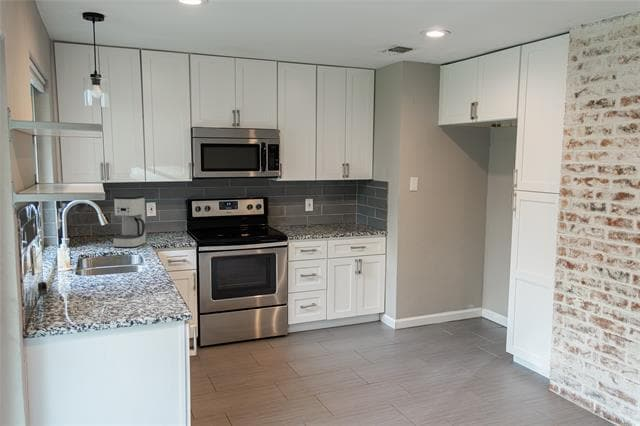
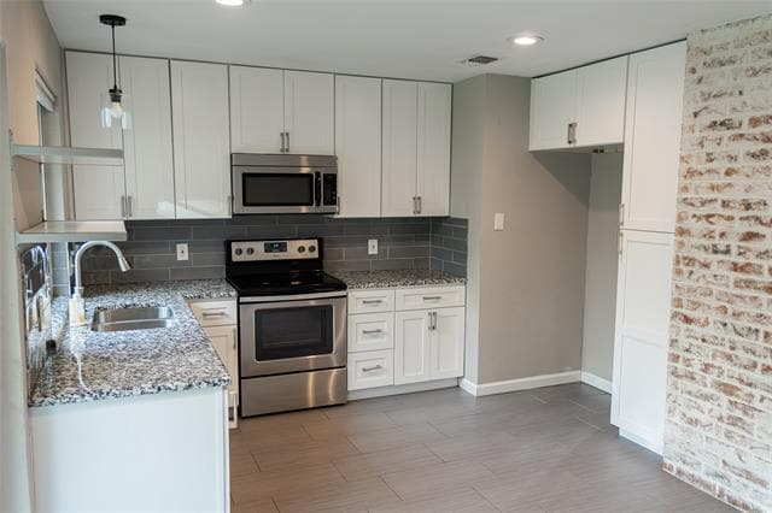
- coffee maker [112,194,147,249]
